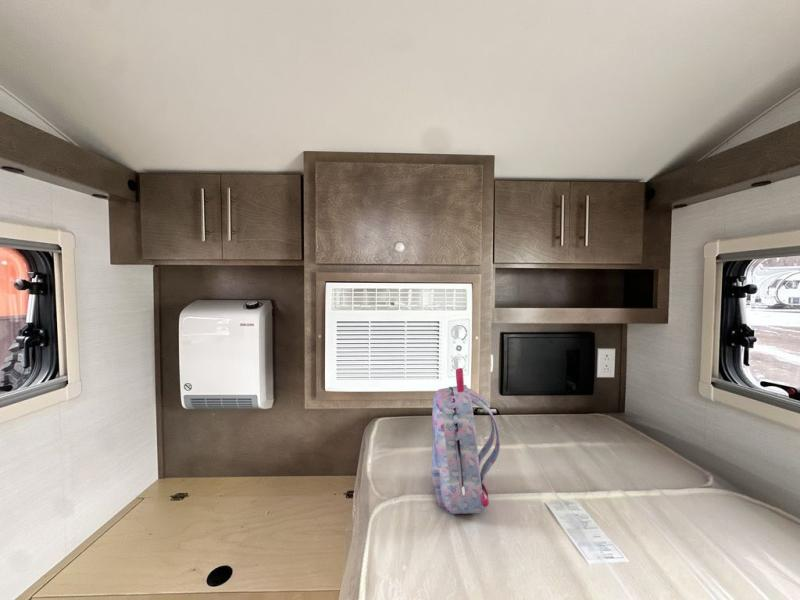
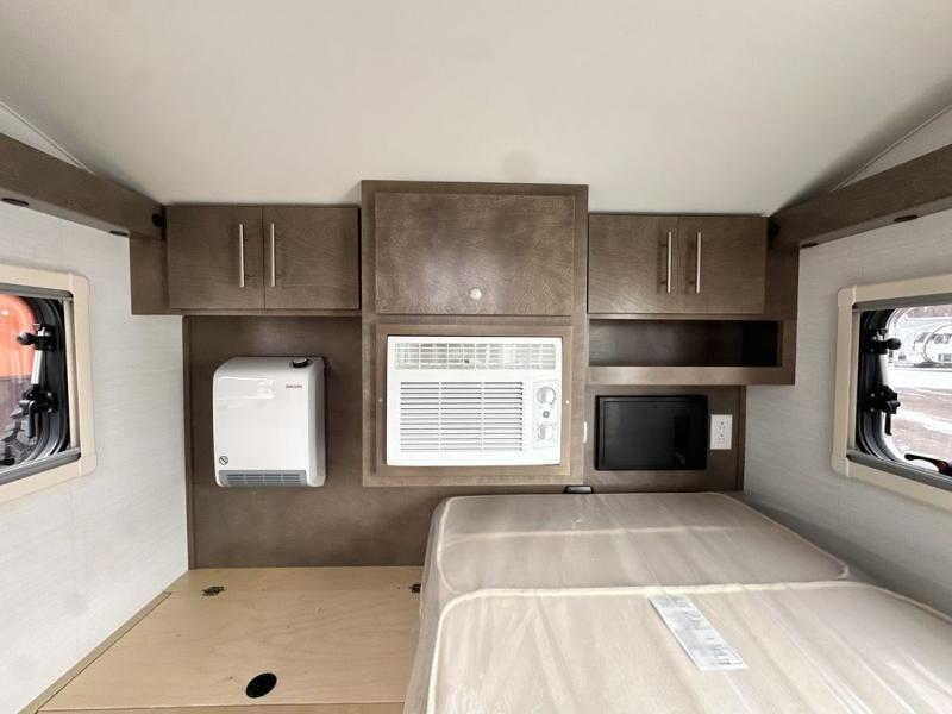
- backpack [431,367,501,515]
